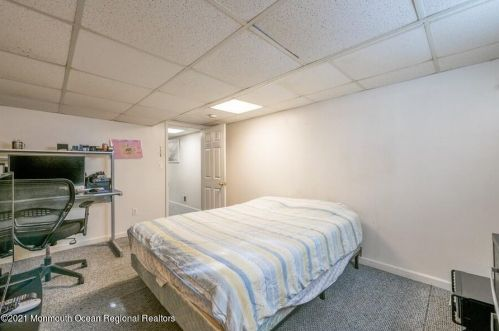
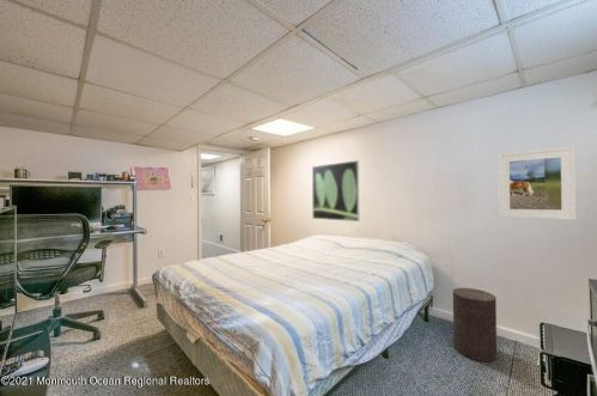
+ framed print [311,159,361,223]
+ stool [452,287,498,363]
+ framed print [498,145,577,221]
